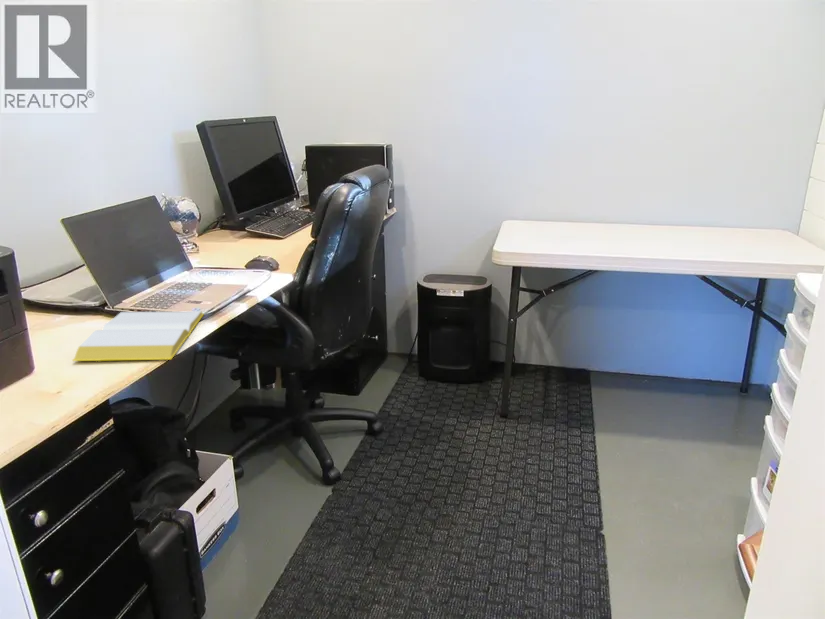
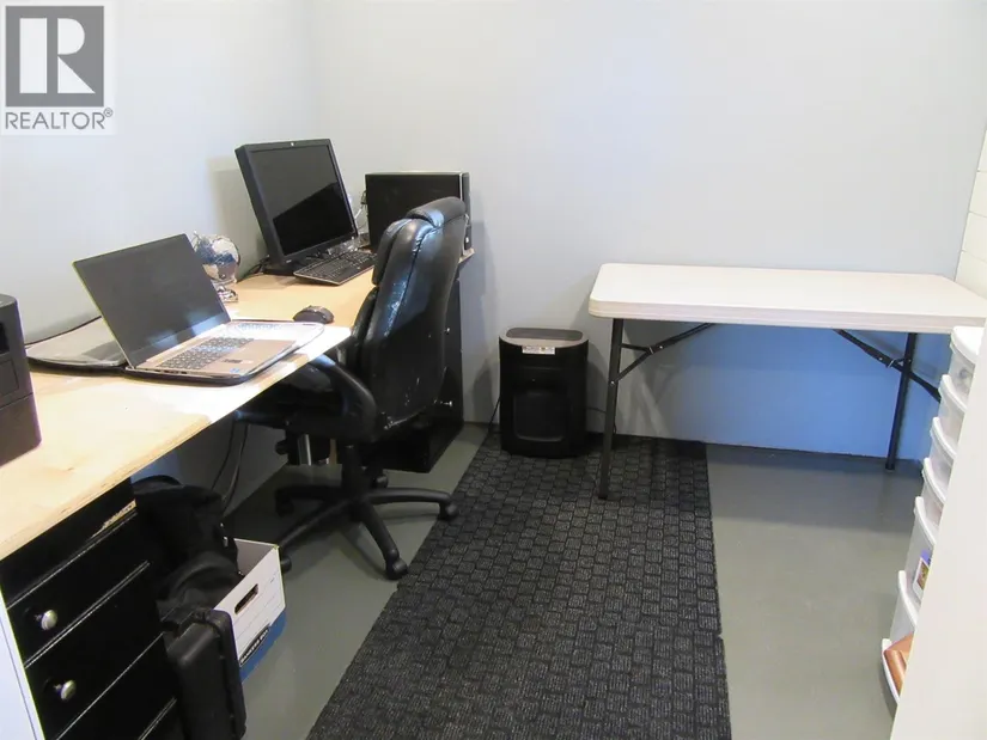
- notepad [71,310,205,362]
